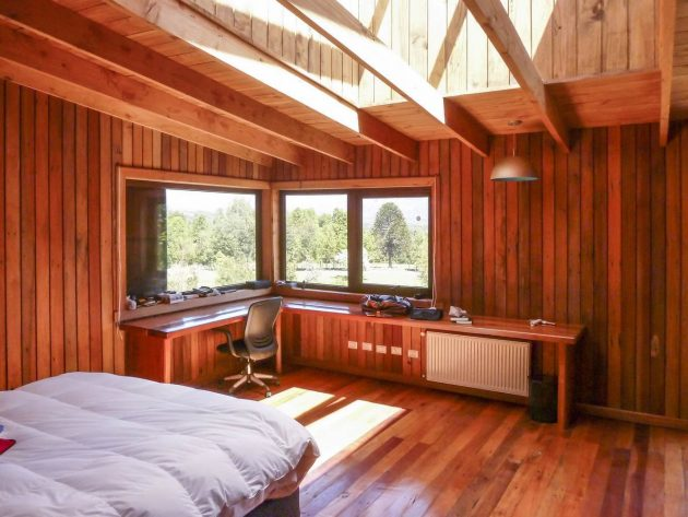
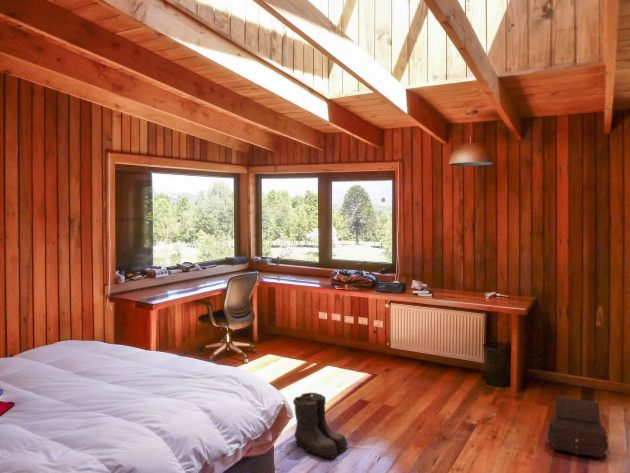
+ boots [292,392,350,459]
+ satchel [546,396,609,458]
